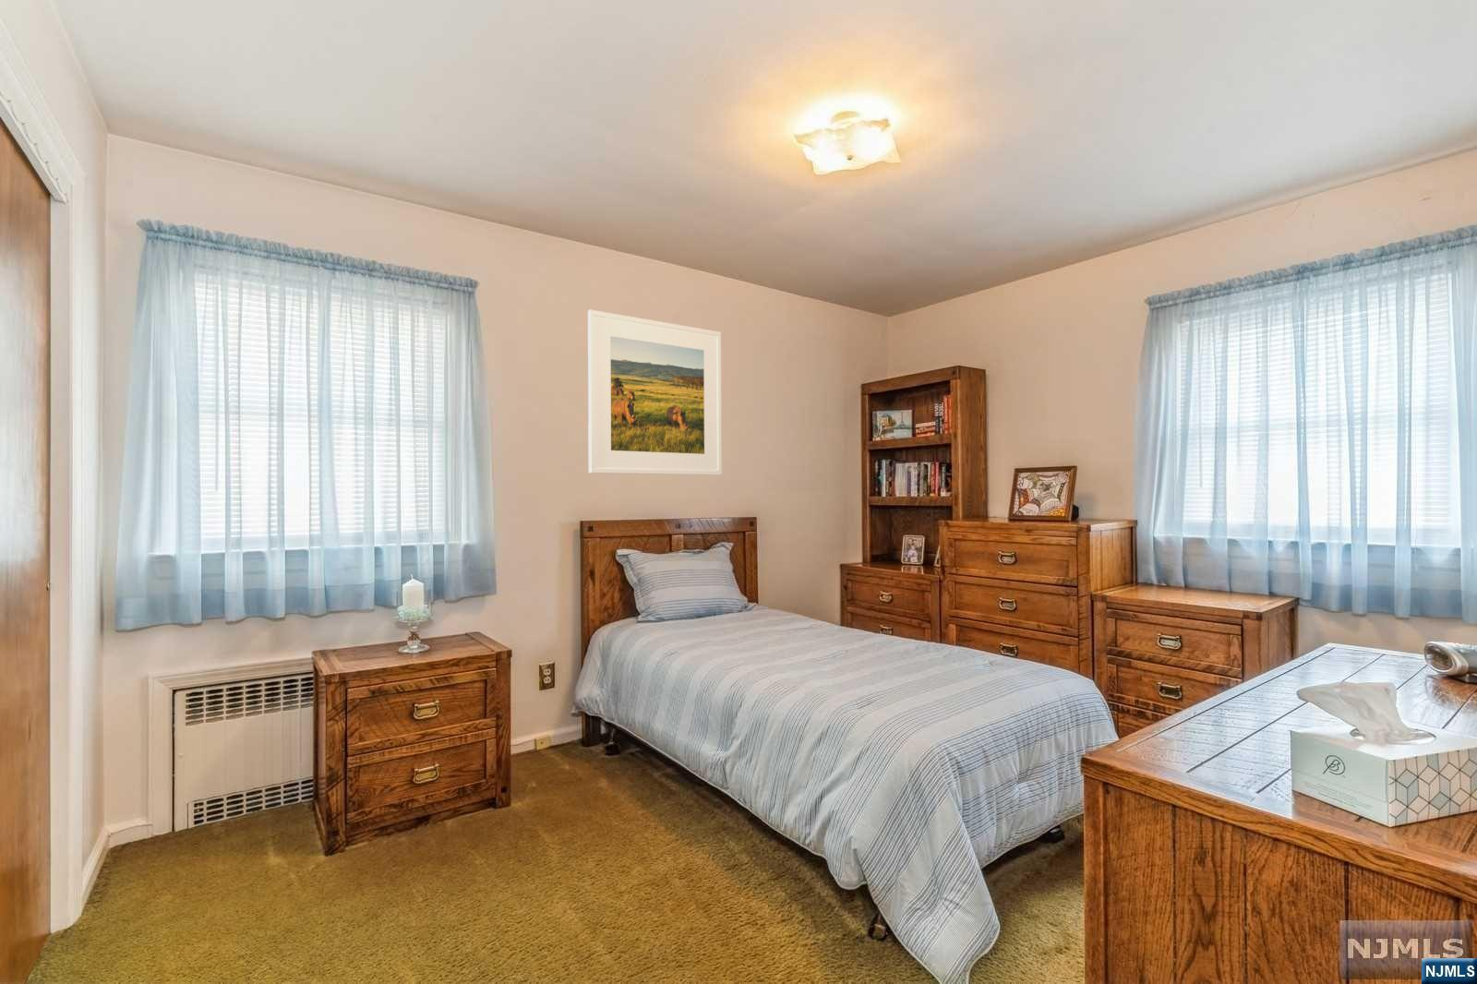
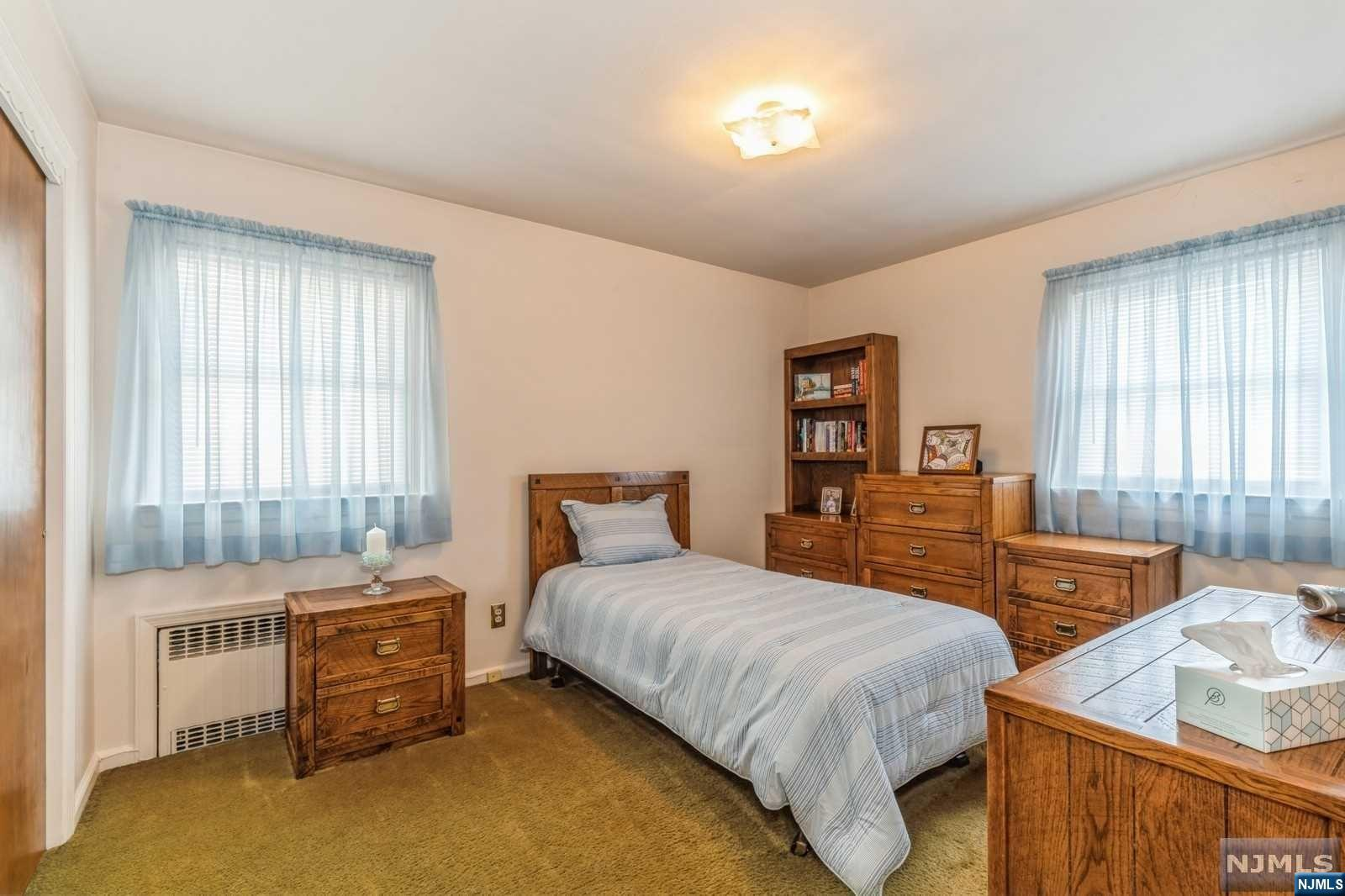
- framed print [588,310,723,477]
